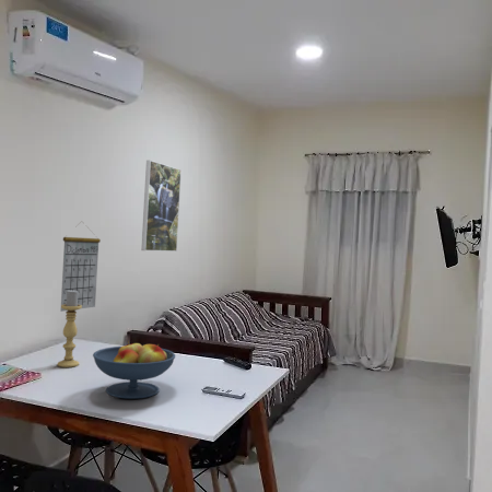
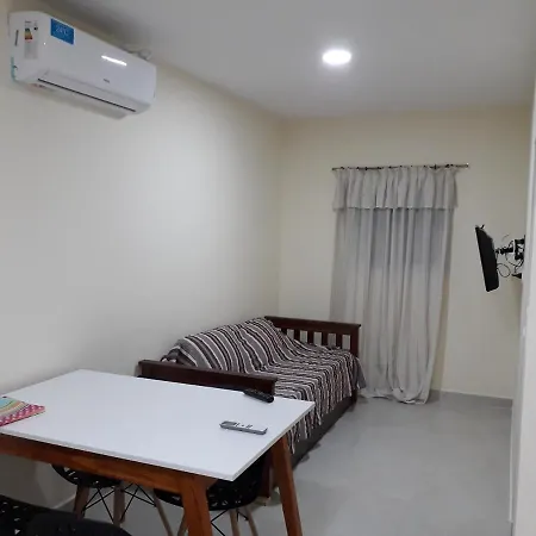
- calendar [60,220,102,313]
- candle holder [57,289,82,368]
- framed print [140,160,183,253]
- fruit bowl [92,340,176,400]
